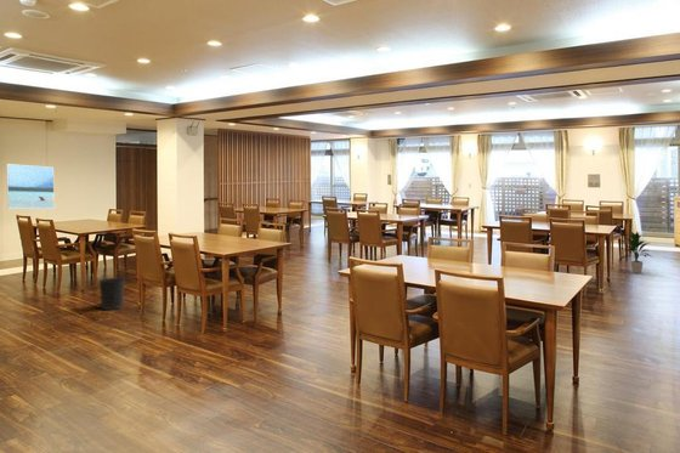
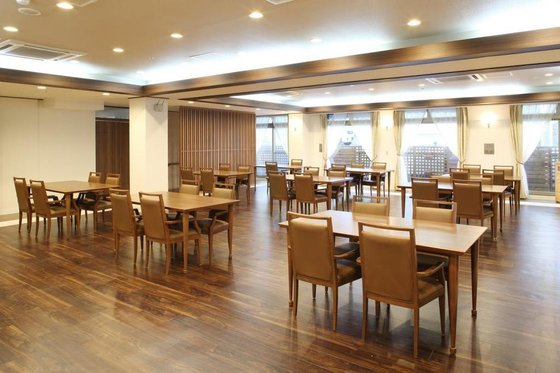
- indoor plant [618,231,654,274]
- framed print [5,163,56,210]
- wastebasket [97,277,126,311]
